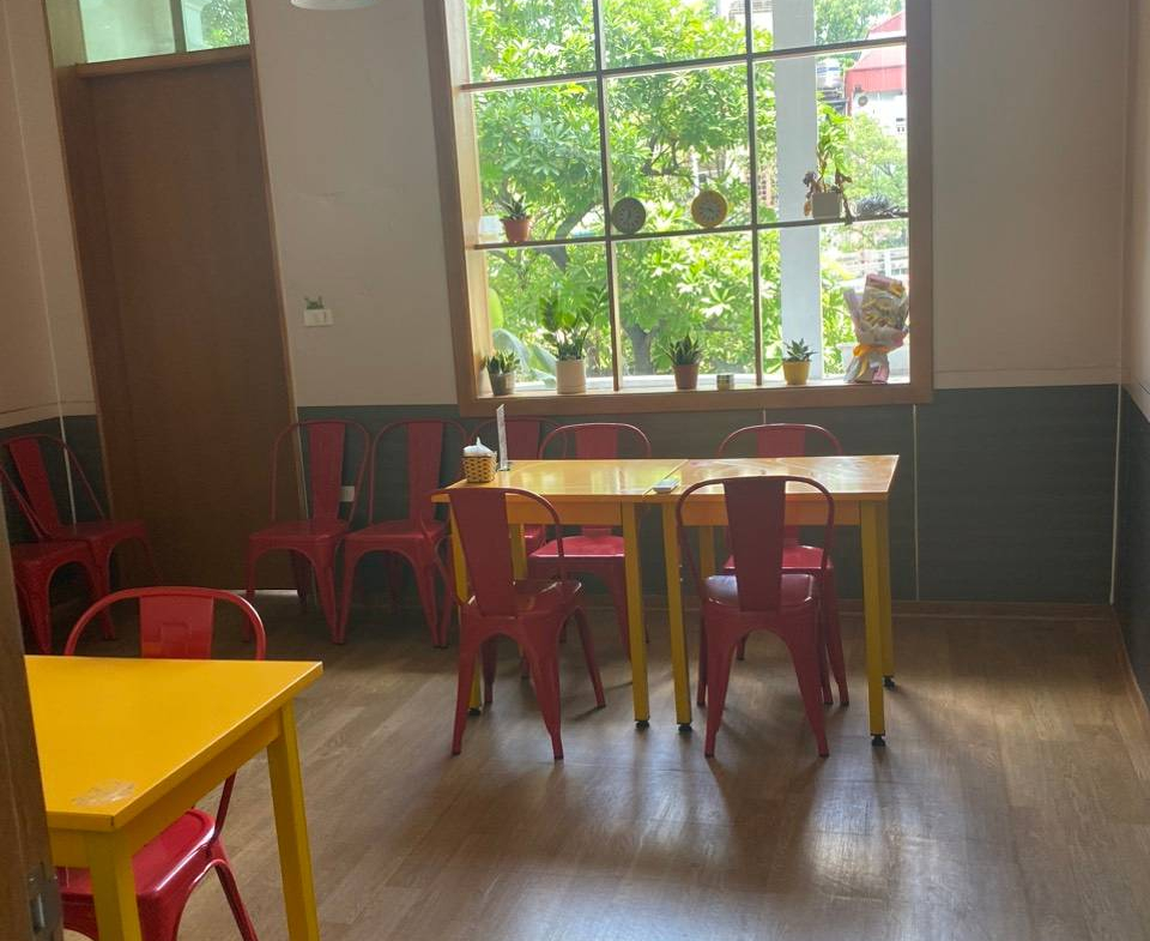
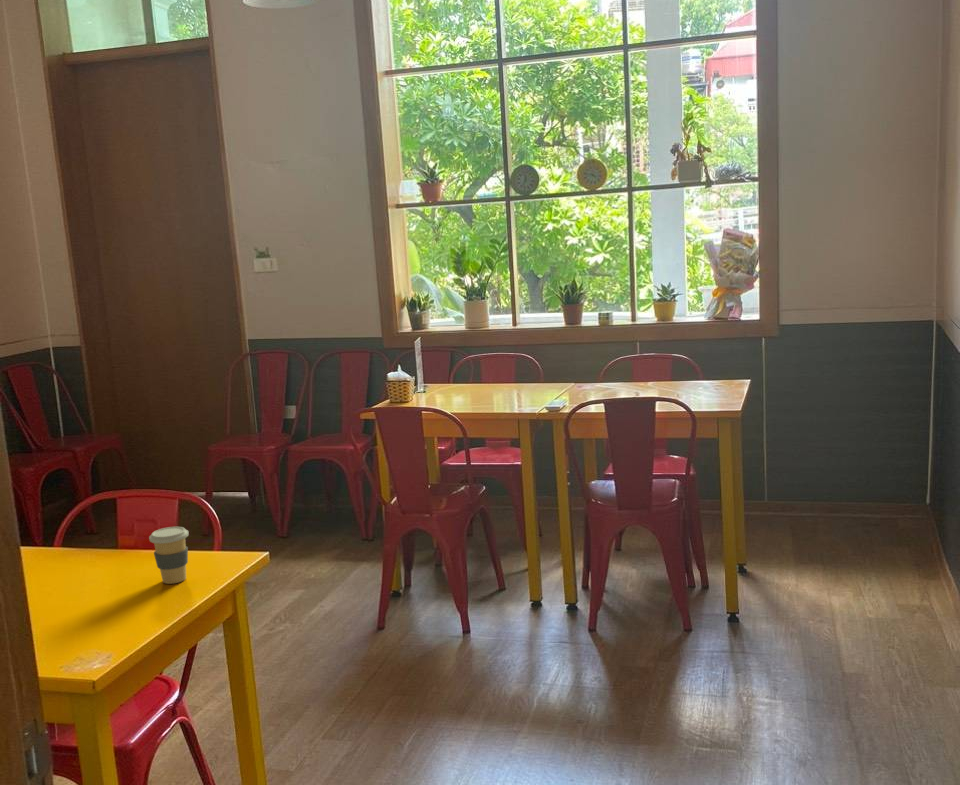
+ coffee cup [148,526,189,585]
